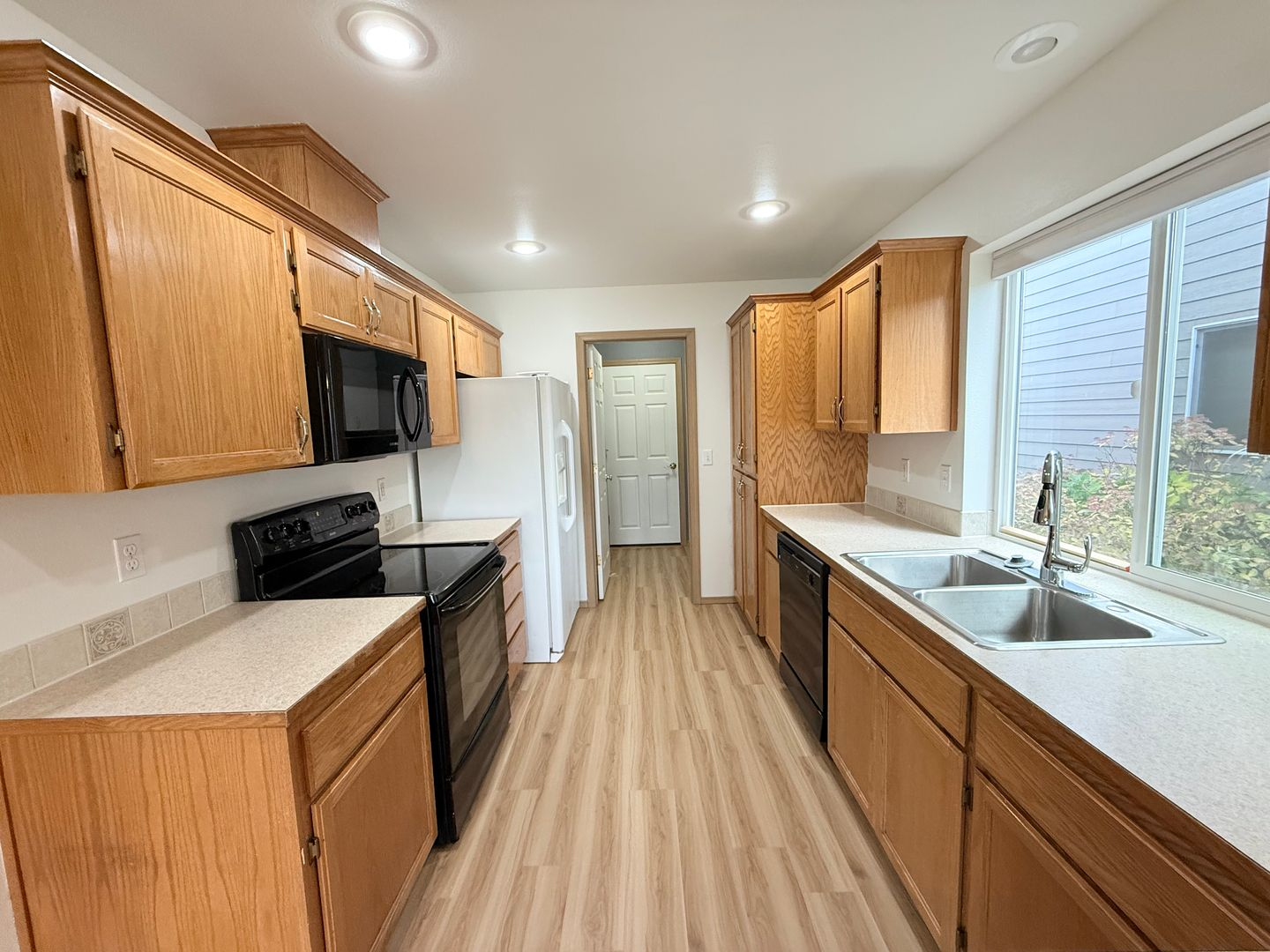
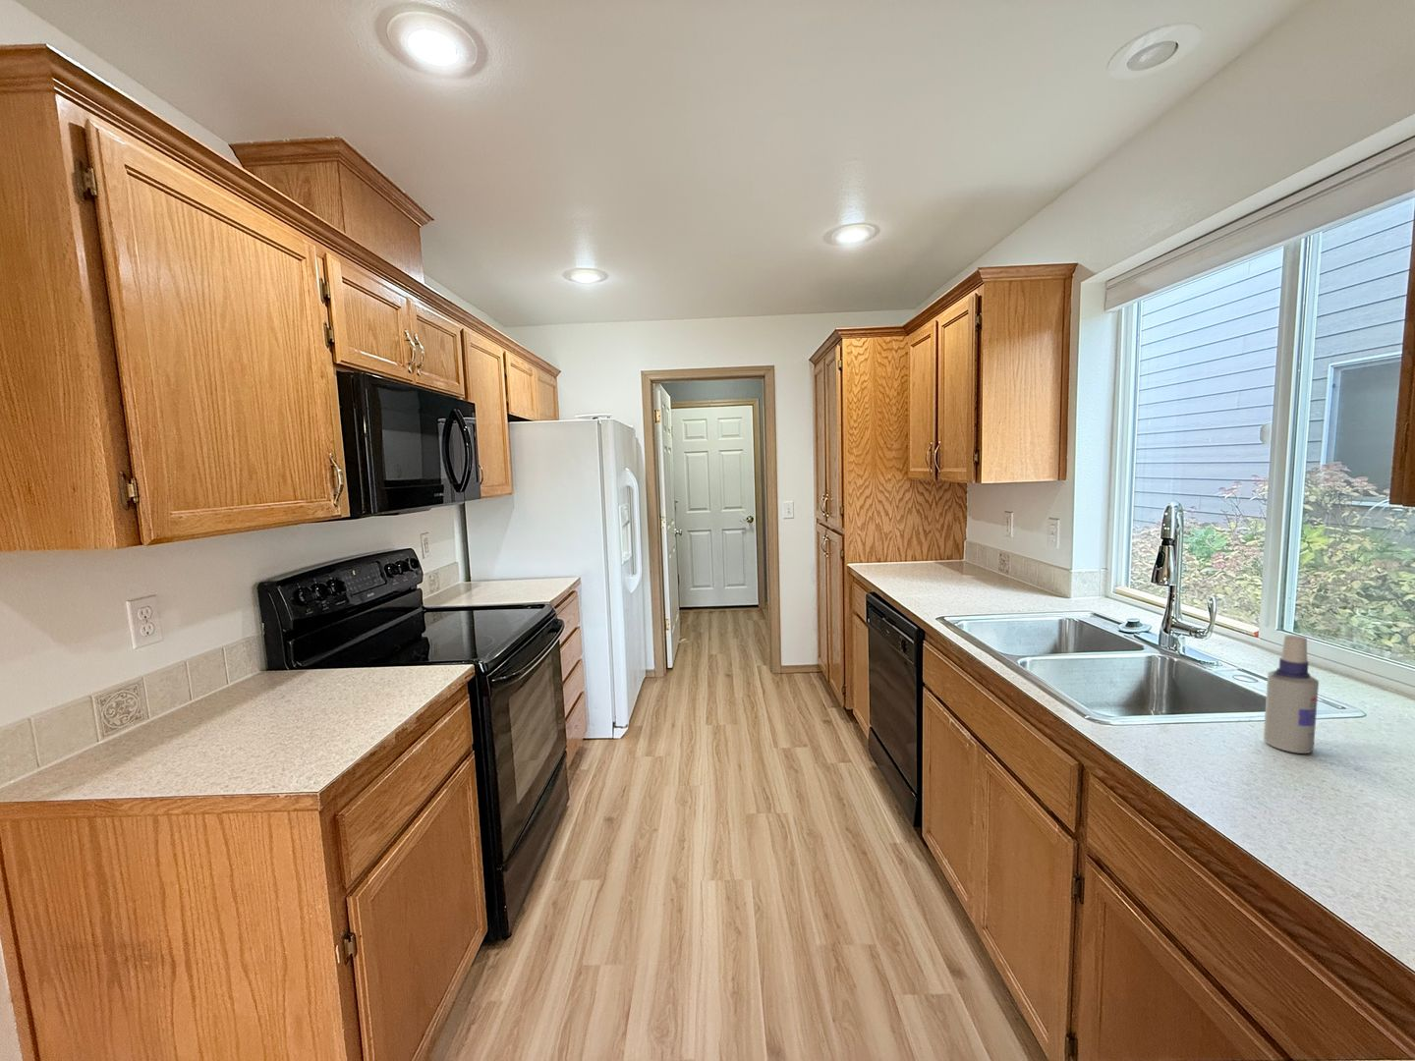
+ spray bottle [1262,634,1319,755]
